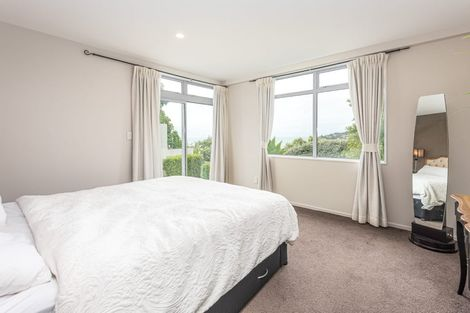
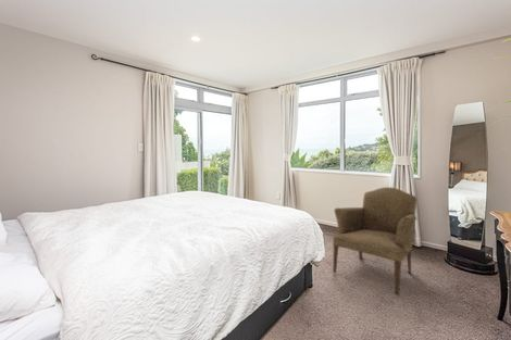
+ armchair [332,186,417,297]
